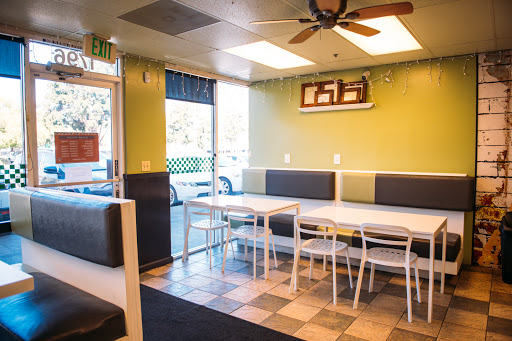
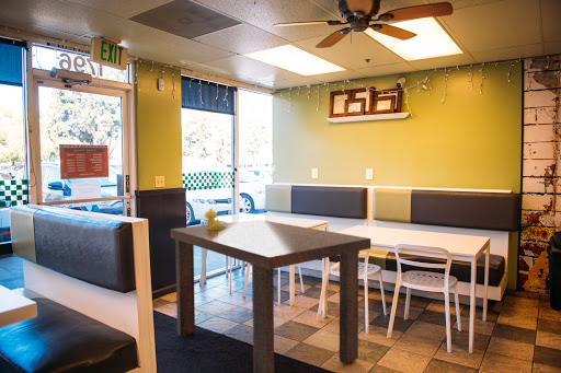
+ dining table [170,219,371,373]
+ decorative vase [204,208,227,230]
